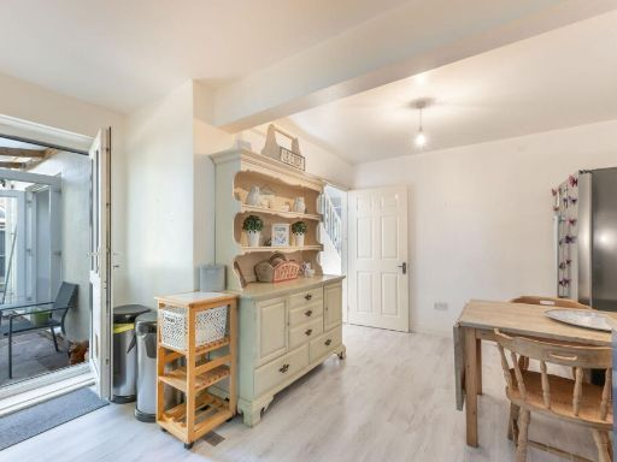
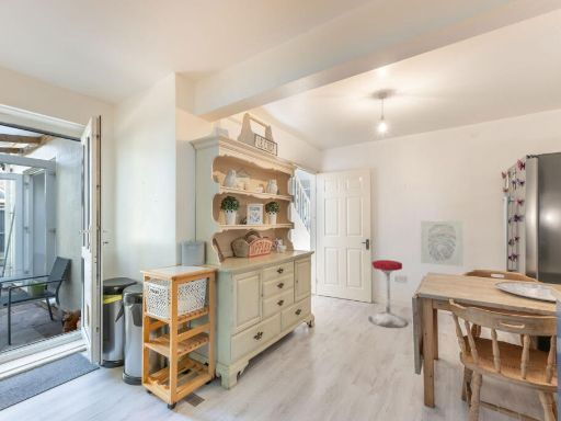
+ stool [368,259,409,329]
+ wall art [420,220,465,268]
